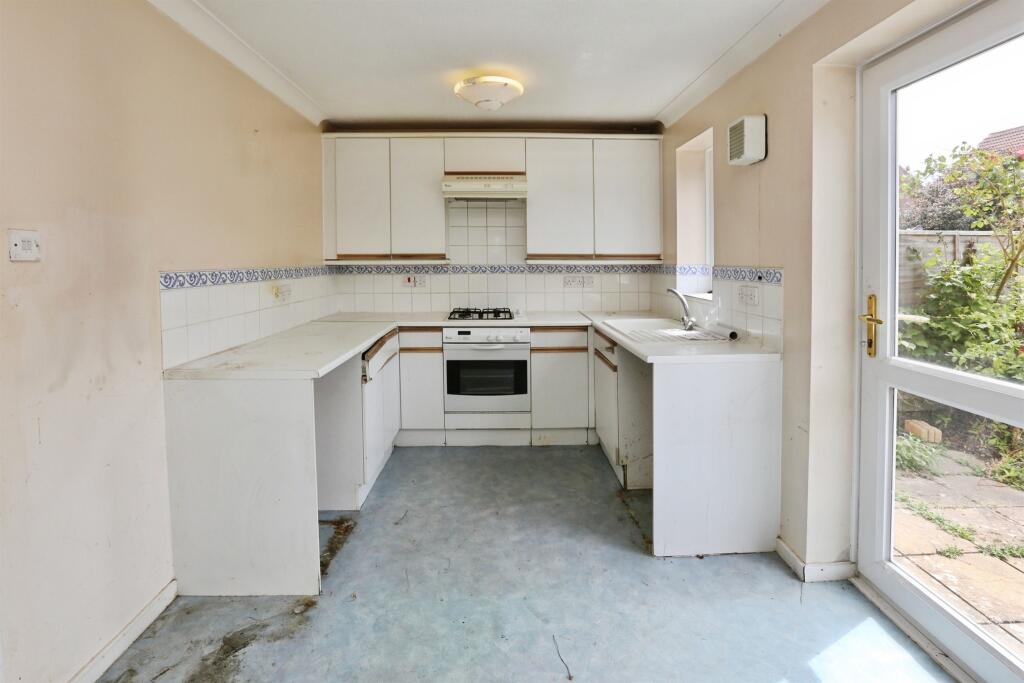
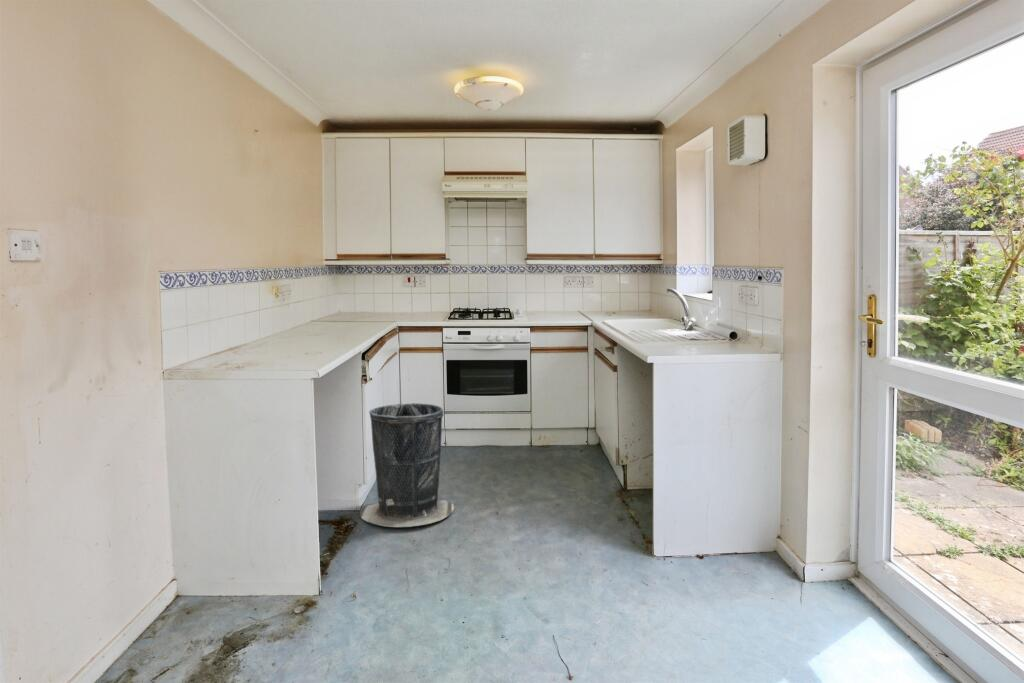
+ trash can [359,402,455,528]
